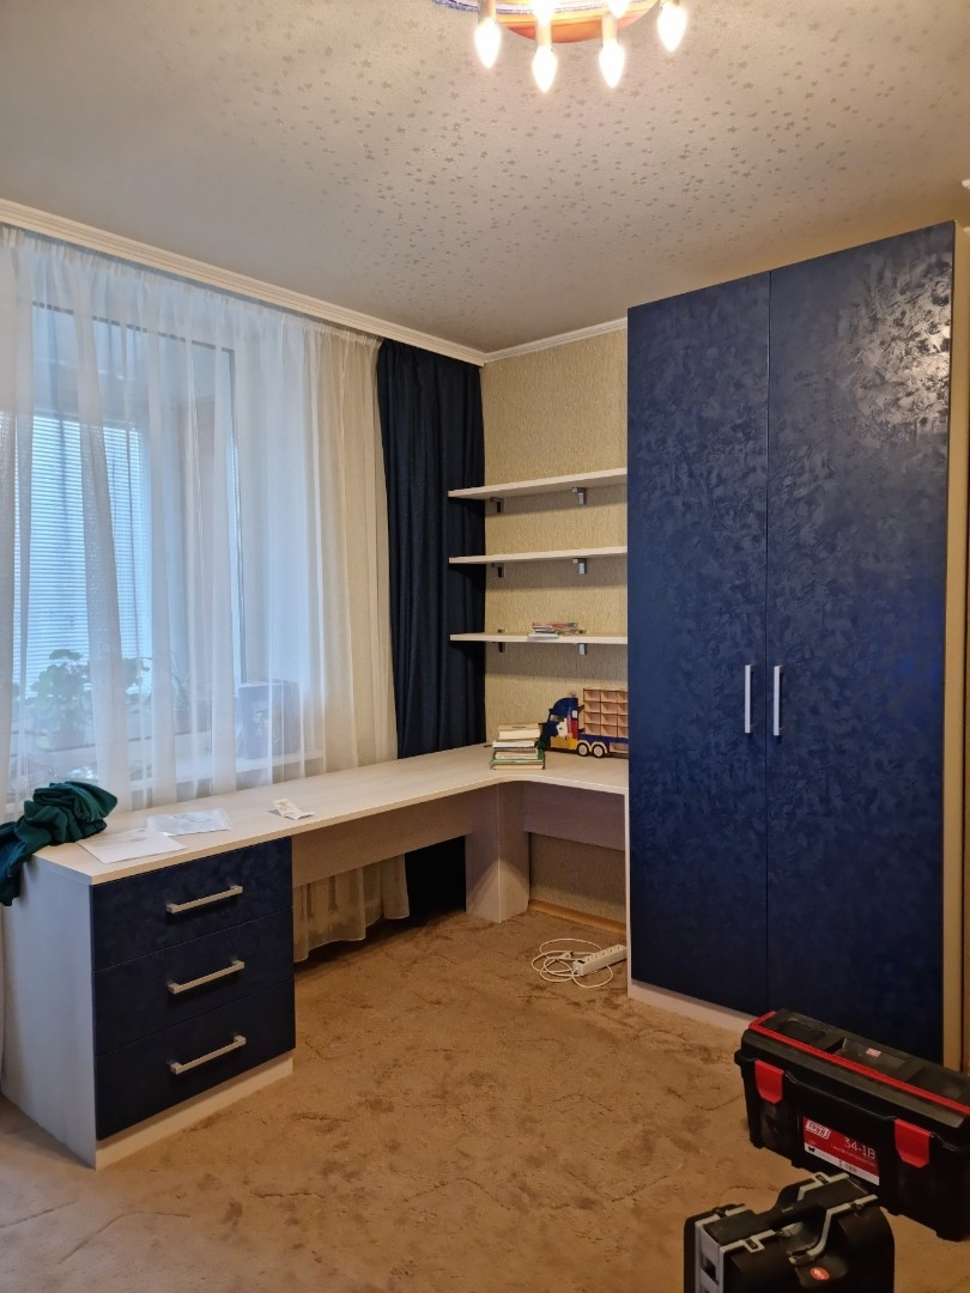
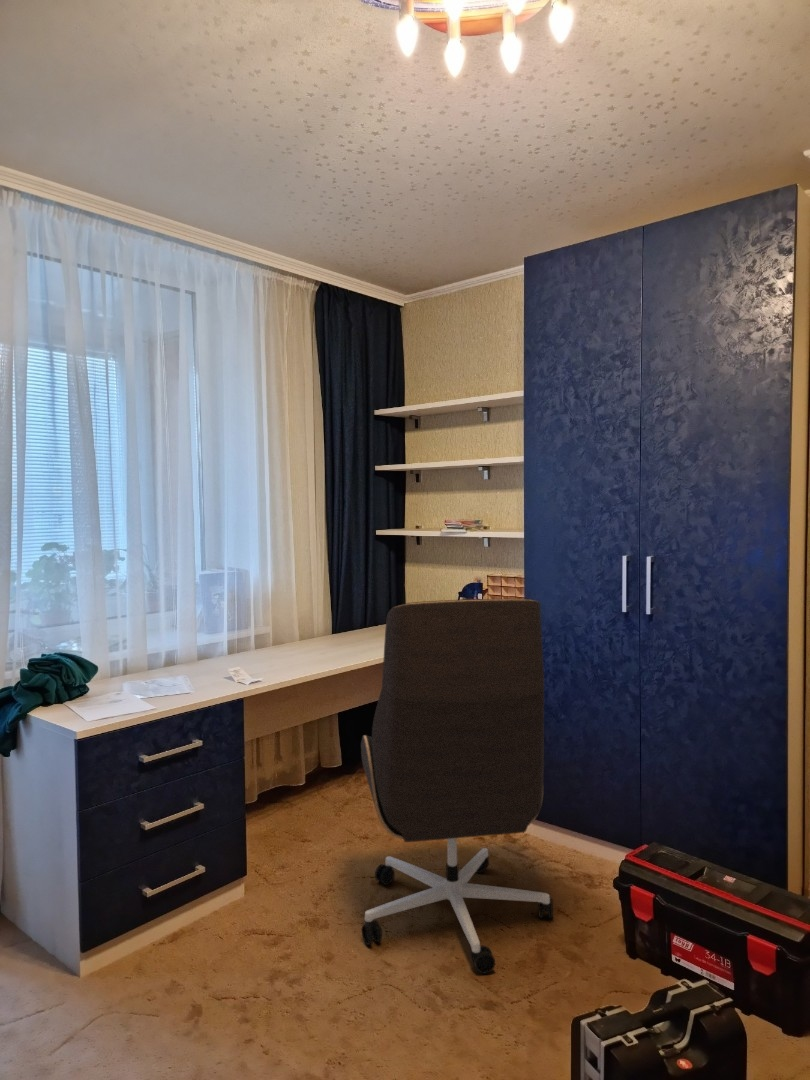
+ office chair [360,598,554,975]
